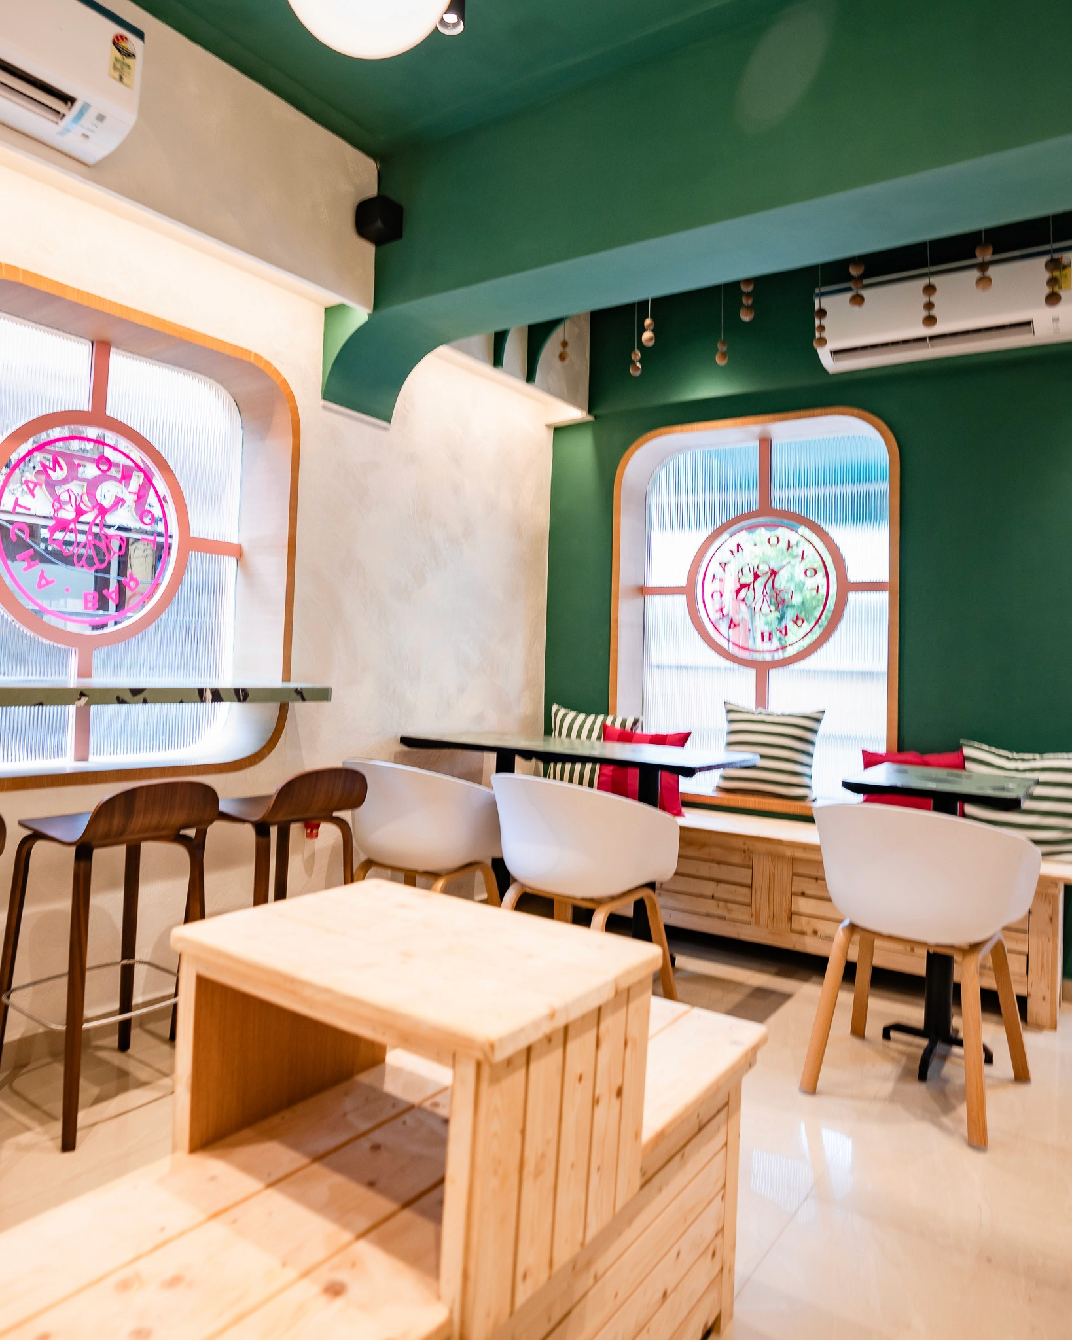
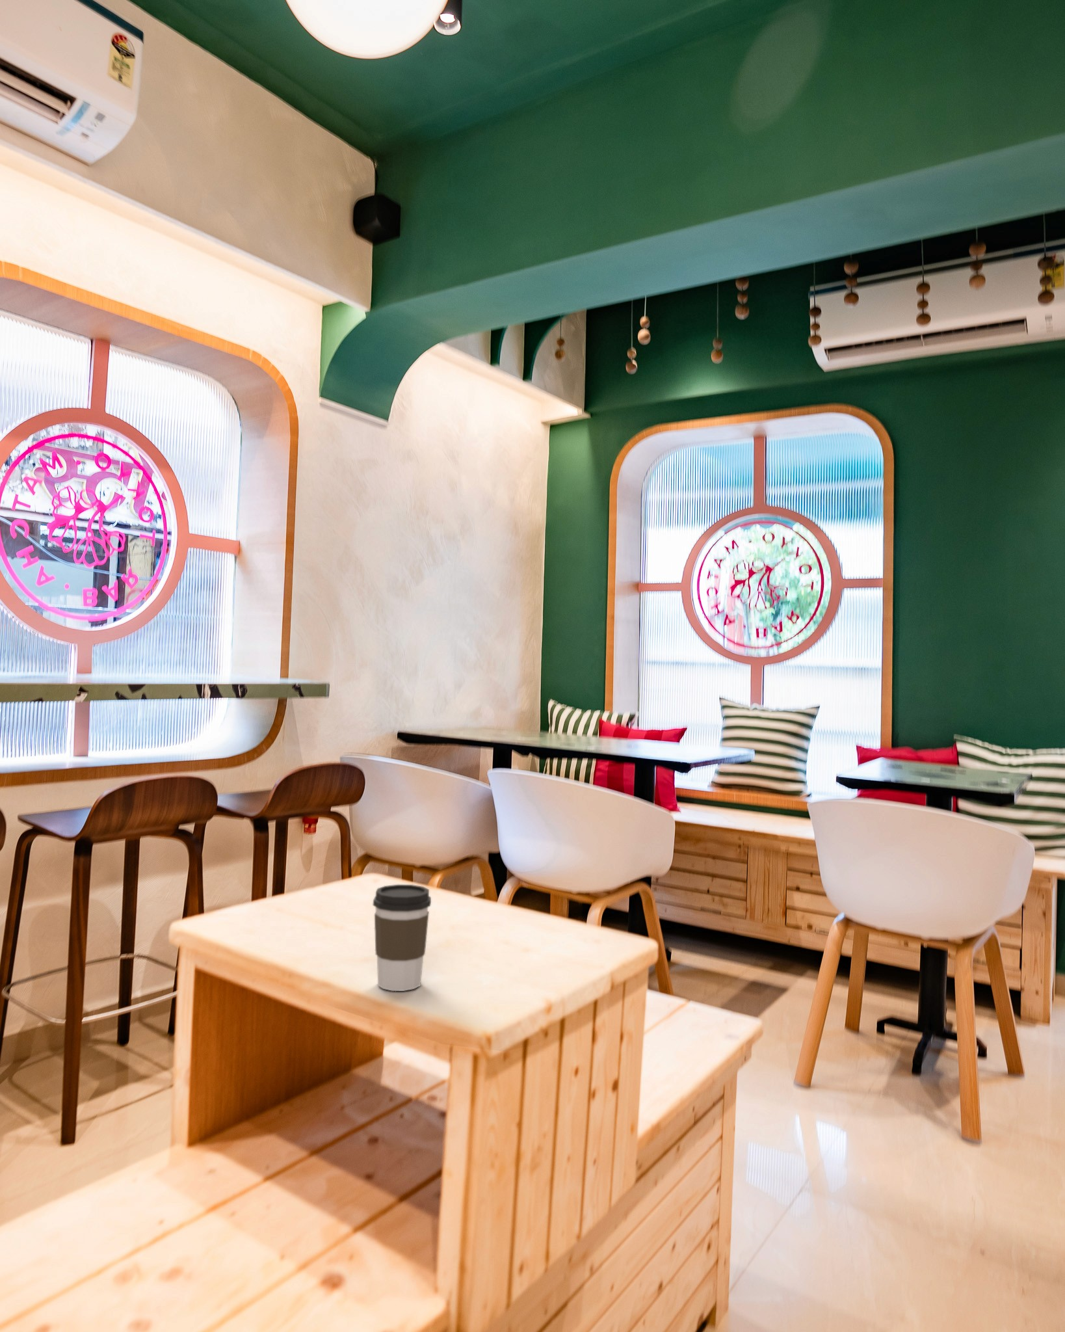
+ coffee cup [372,884,431,992]
